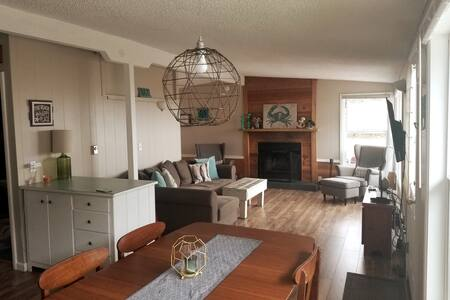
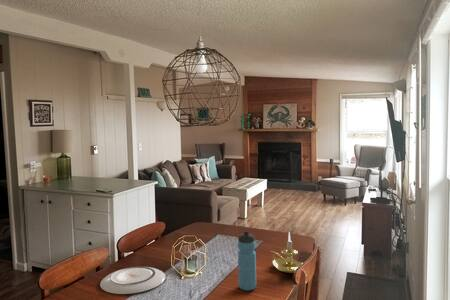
+ plate [99,266,166,295]
+ candle holder [270,231,305,274]
+ water bottle [237,230,257,292]
